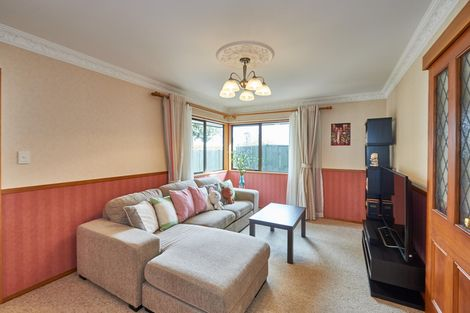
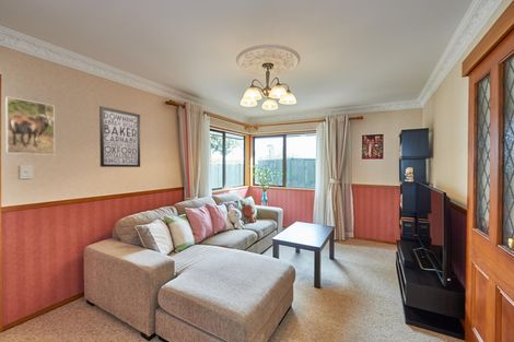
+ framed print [4,95,56,156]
+ wall art [98,105,141,168]
